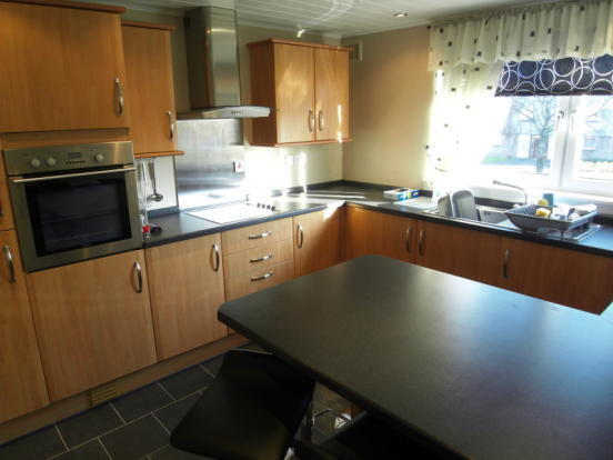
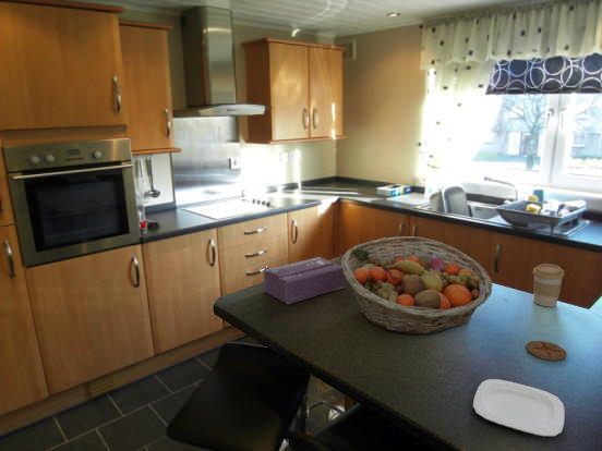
+ coffee cup [532,263,565,307]
+ tissue box [263,256,346,305]
+ coaster [525,340,568,362]
+ plate [472,378,566,438]
+ fruit basket [340,235,494,336]
